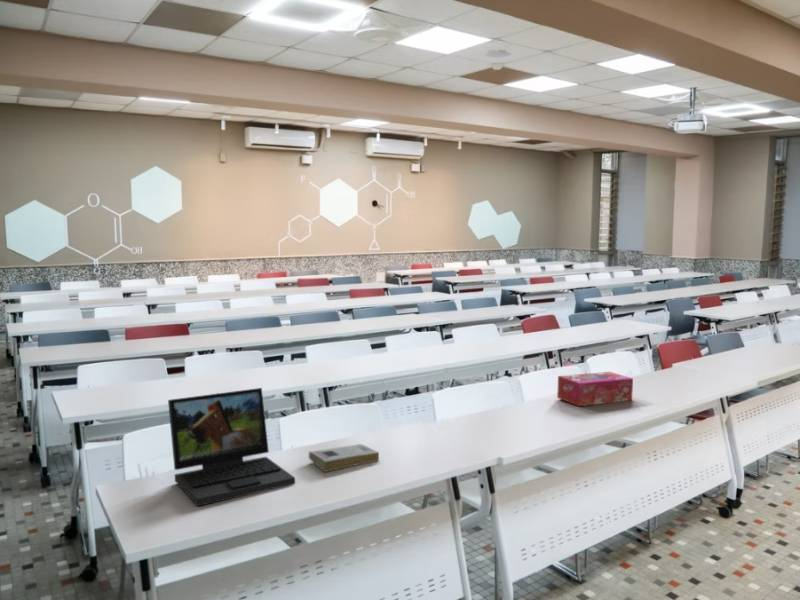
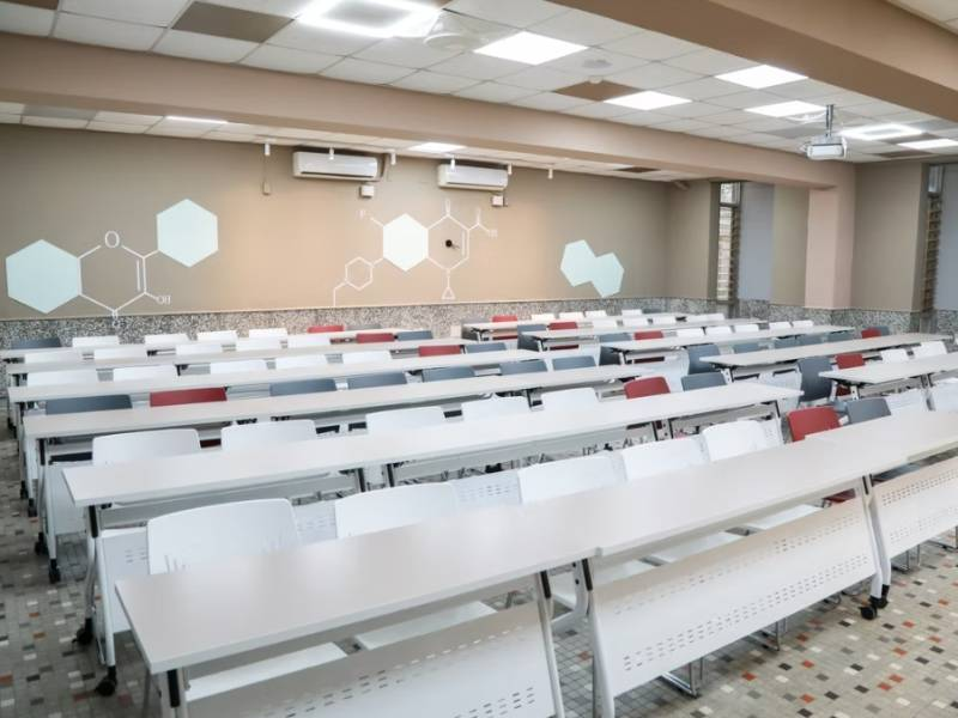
- book [308,443,380,473]
- laptop [167,387,296,507]
- tissue box [556,371,634,407]
